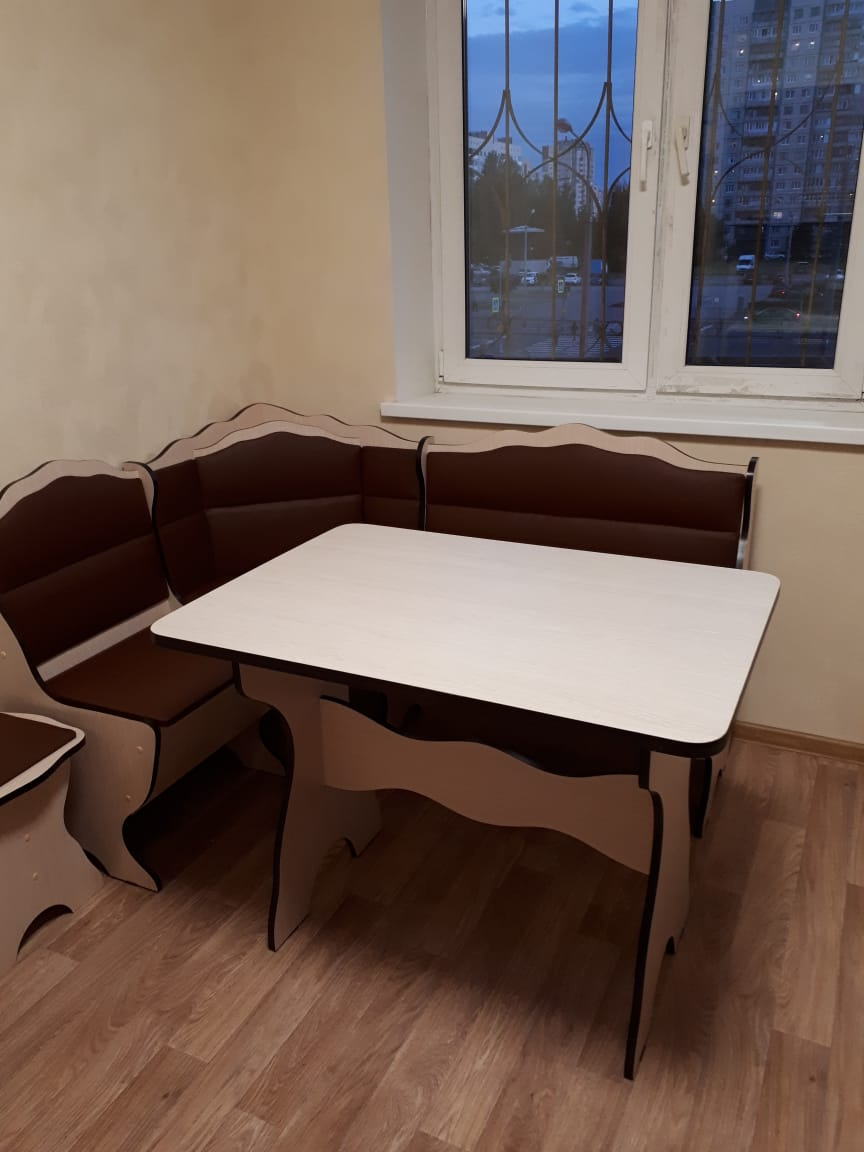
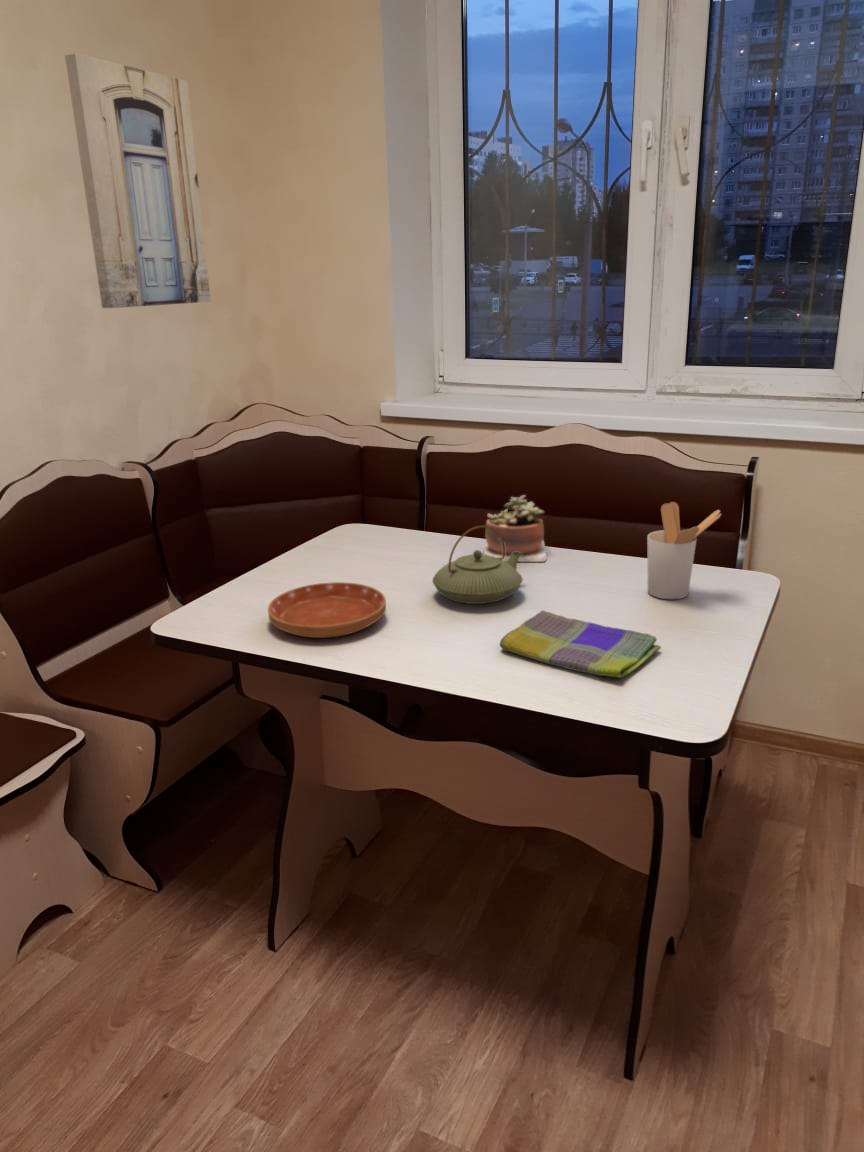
+ succulent plant [483,494,548,563]
+ saucer [267,581,387,639]
+ utensil holder [646,501,722,600]
+ wall art [64,52,212,309]
+ dish towel [499,609,662,679]
+ teapot [432,524,524,605]
